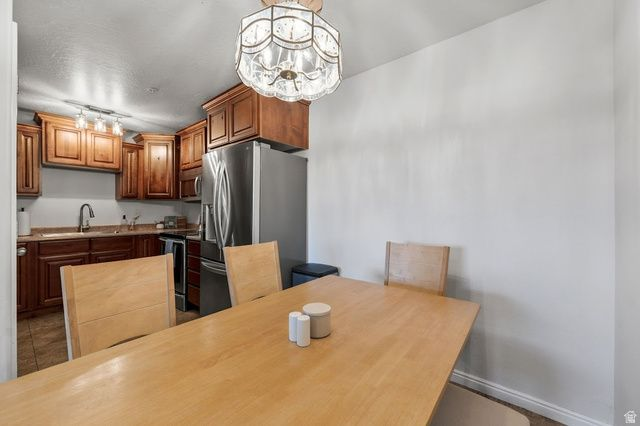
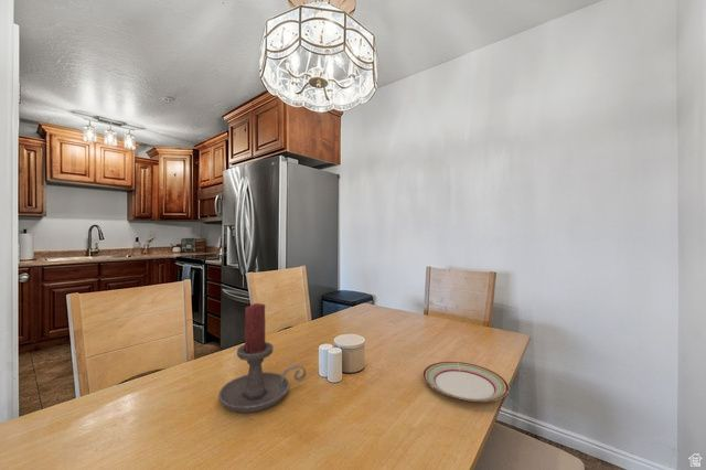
+ candle holder [217,302,308,414]
+ plate [421,361,510,403]
